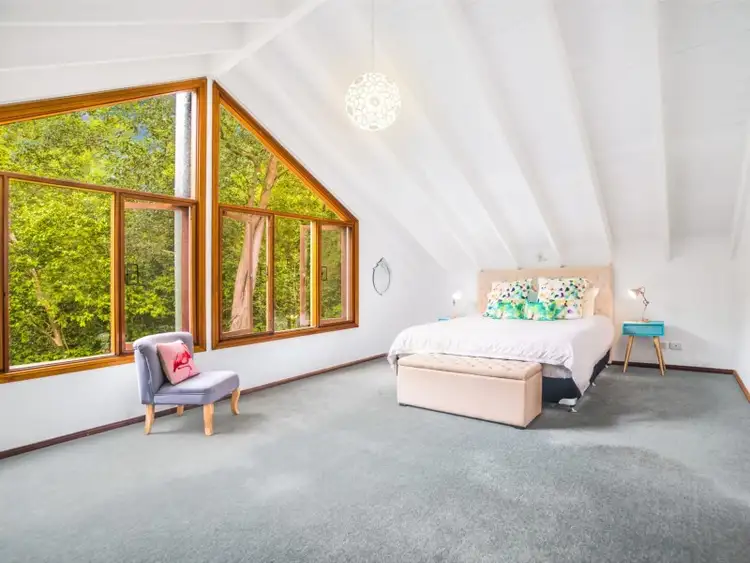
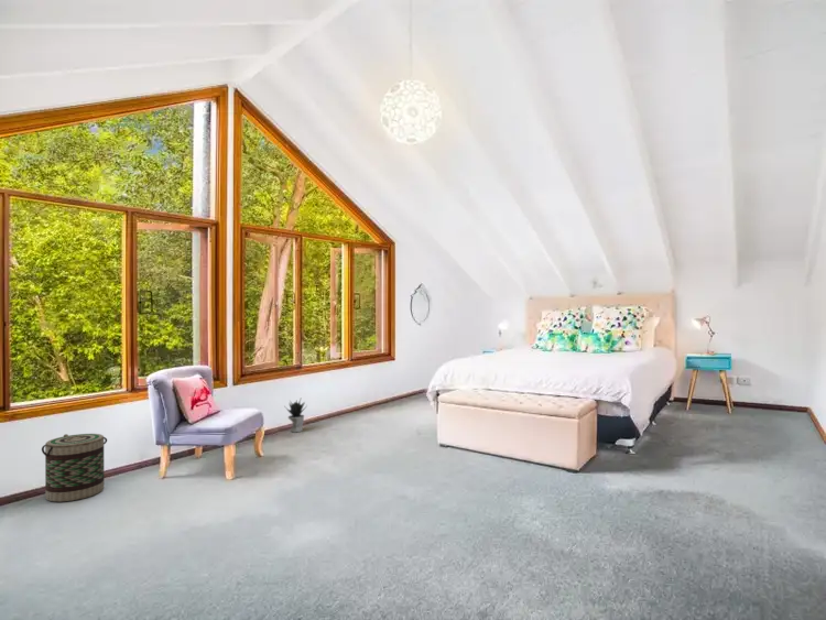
+ potted plant [283,399,308,433]
+ basket [41,433,108,503]
